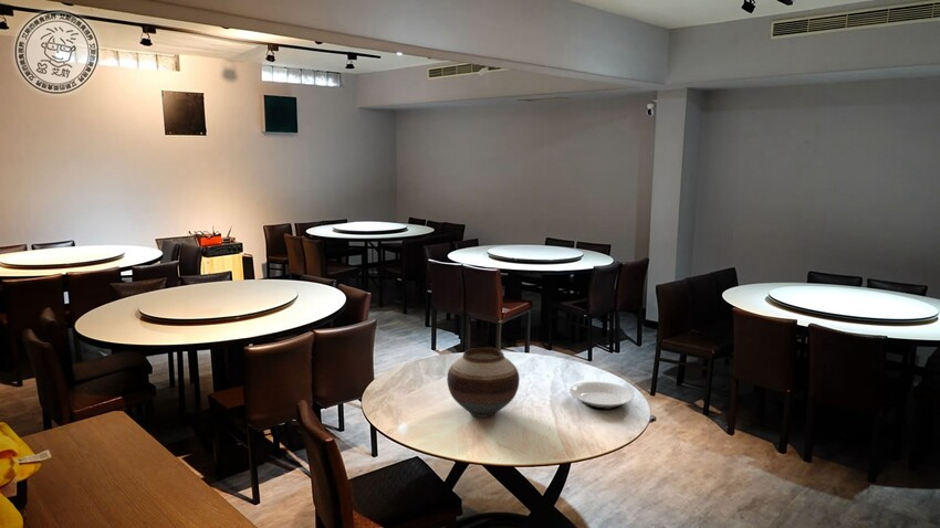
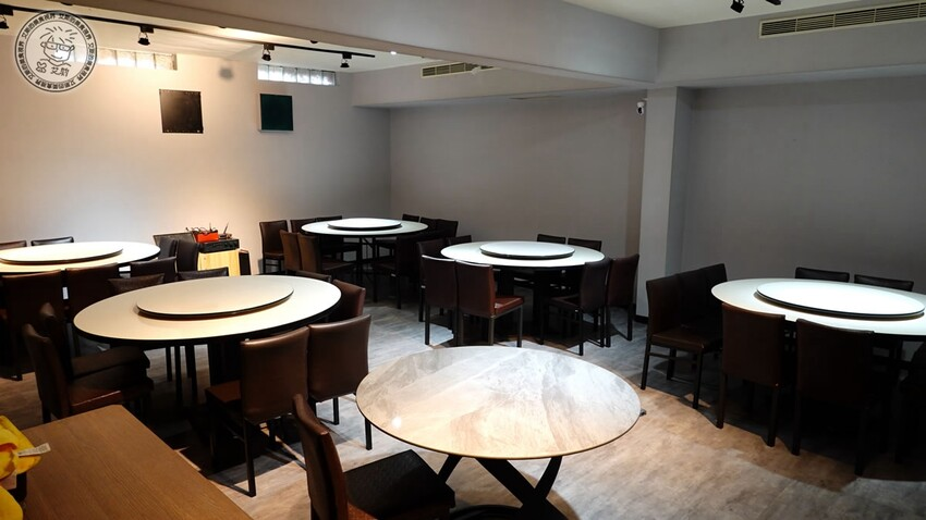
- plate [568,381,635,411]
- vase [446,347,521,419]
